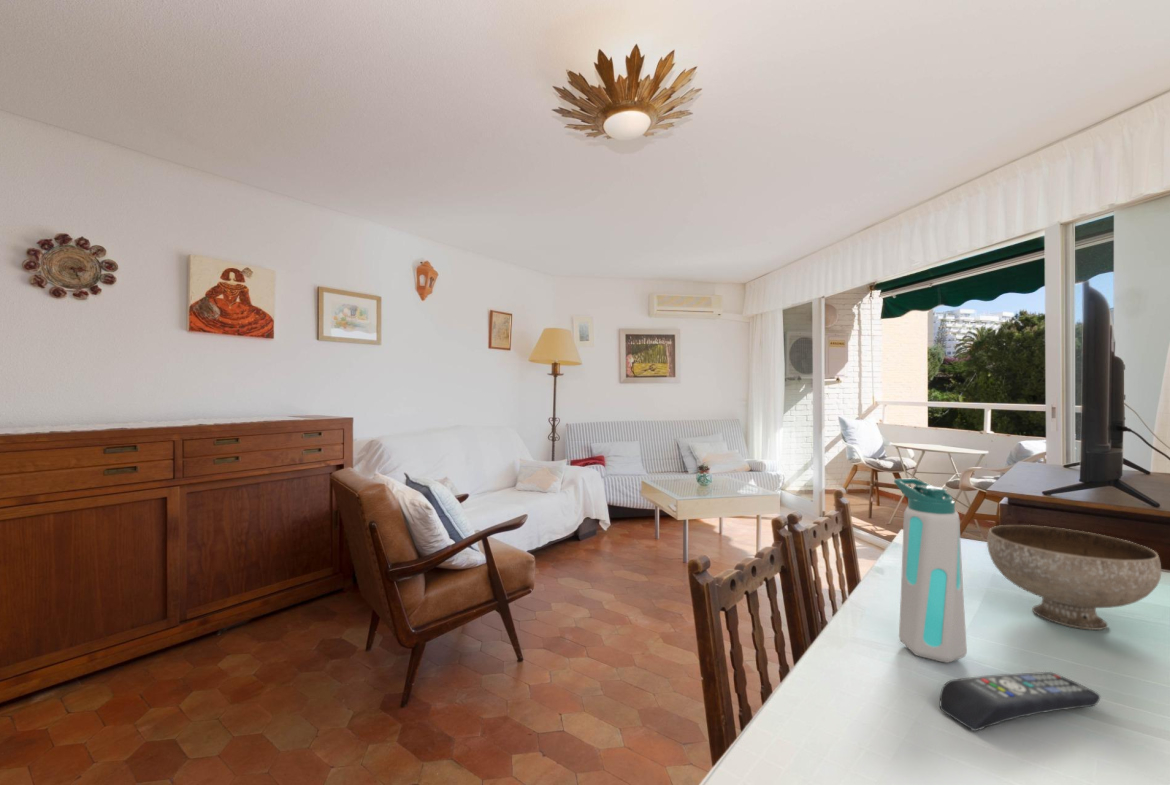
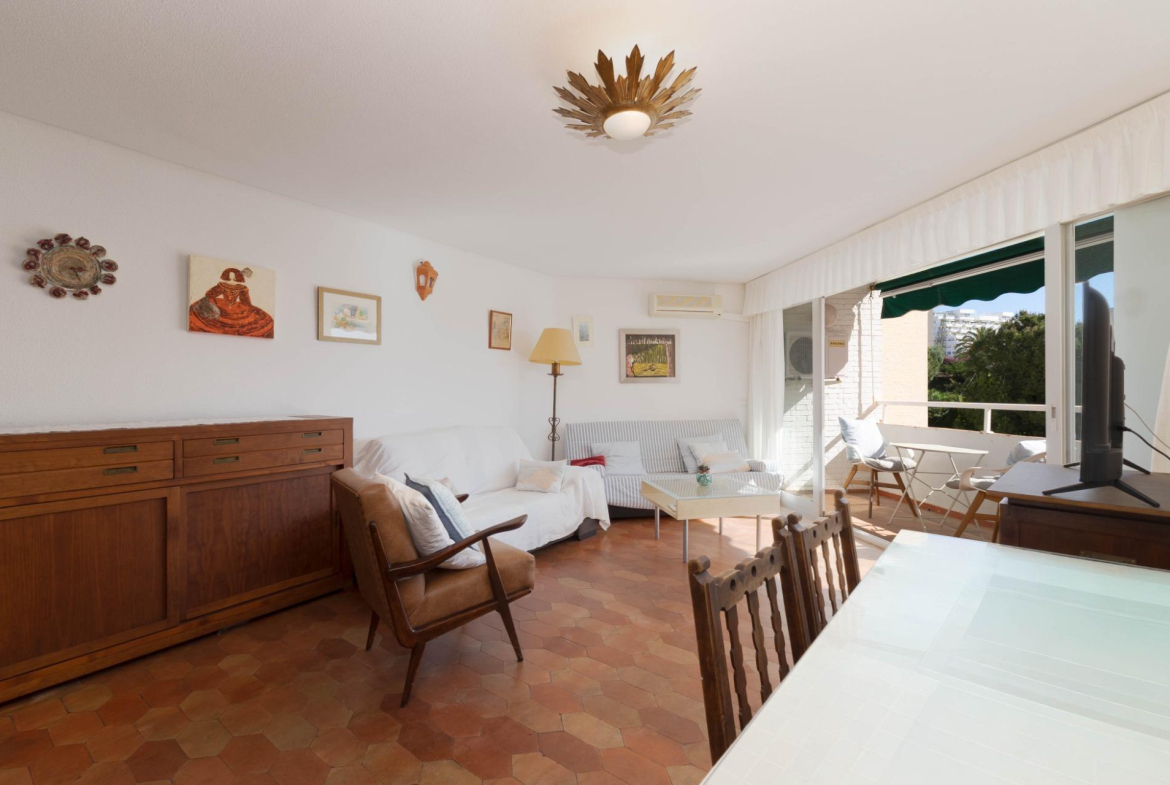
- remote control [939,671,1101,732]
- water bottle [893,477,968,664]
- bowl [986,524,1162,631]
